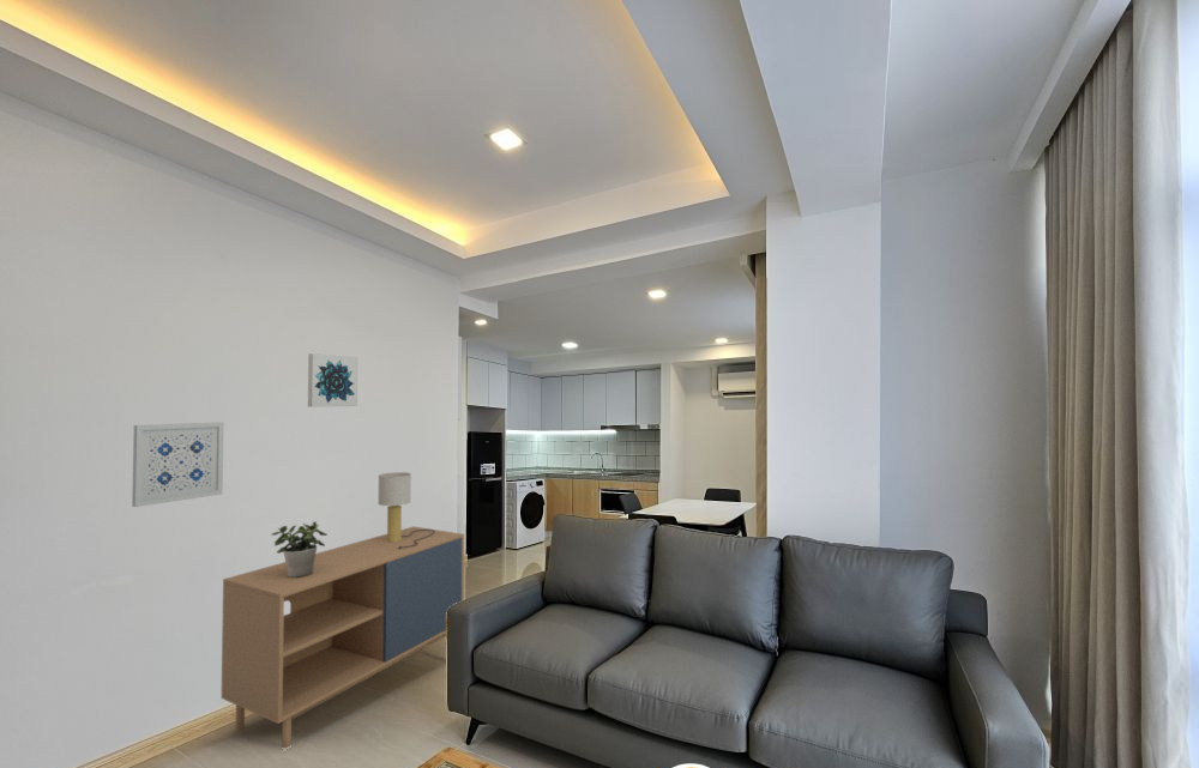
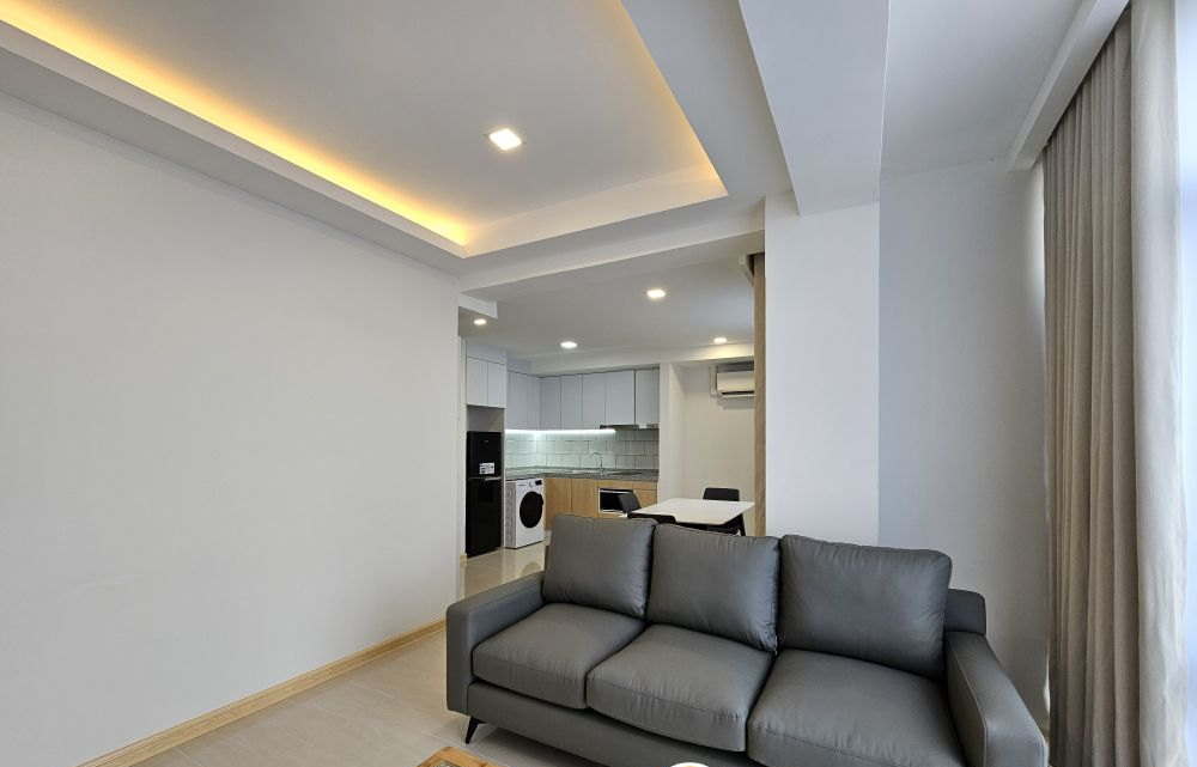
- storage cabinet [221,525,465,749]
- wall art [131,421,224,508]
- potted plant [271,520,329,577]
- table lamp [376,471,434,549]
- wall art [307,352,359,409]
